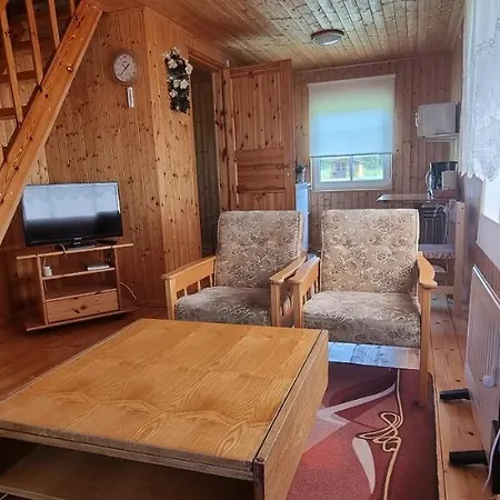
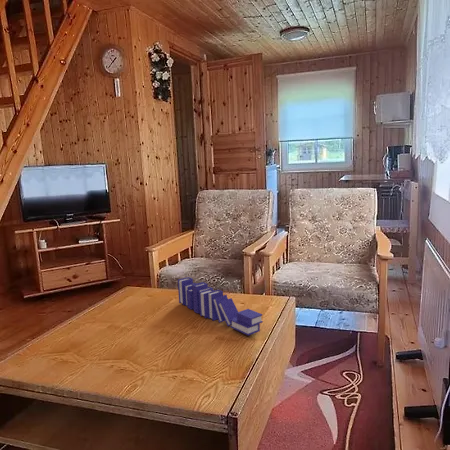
+ book [177,276,264,336]
